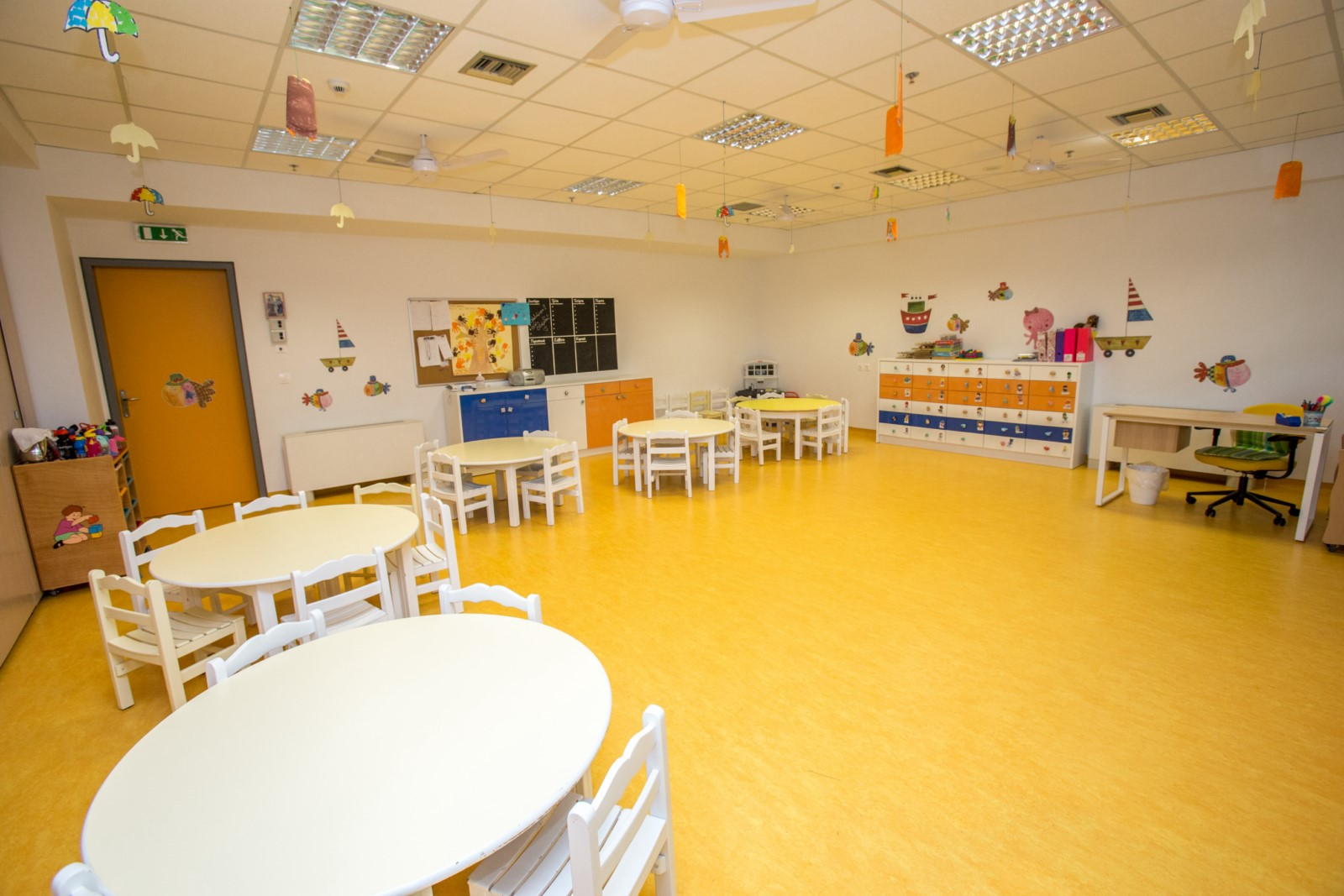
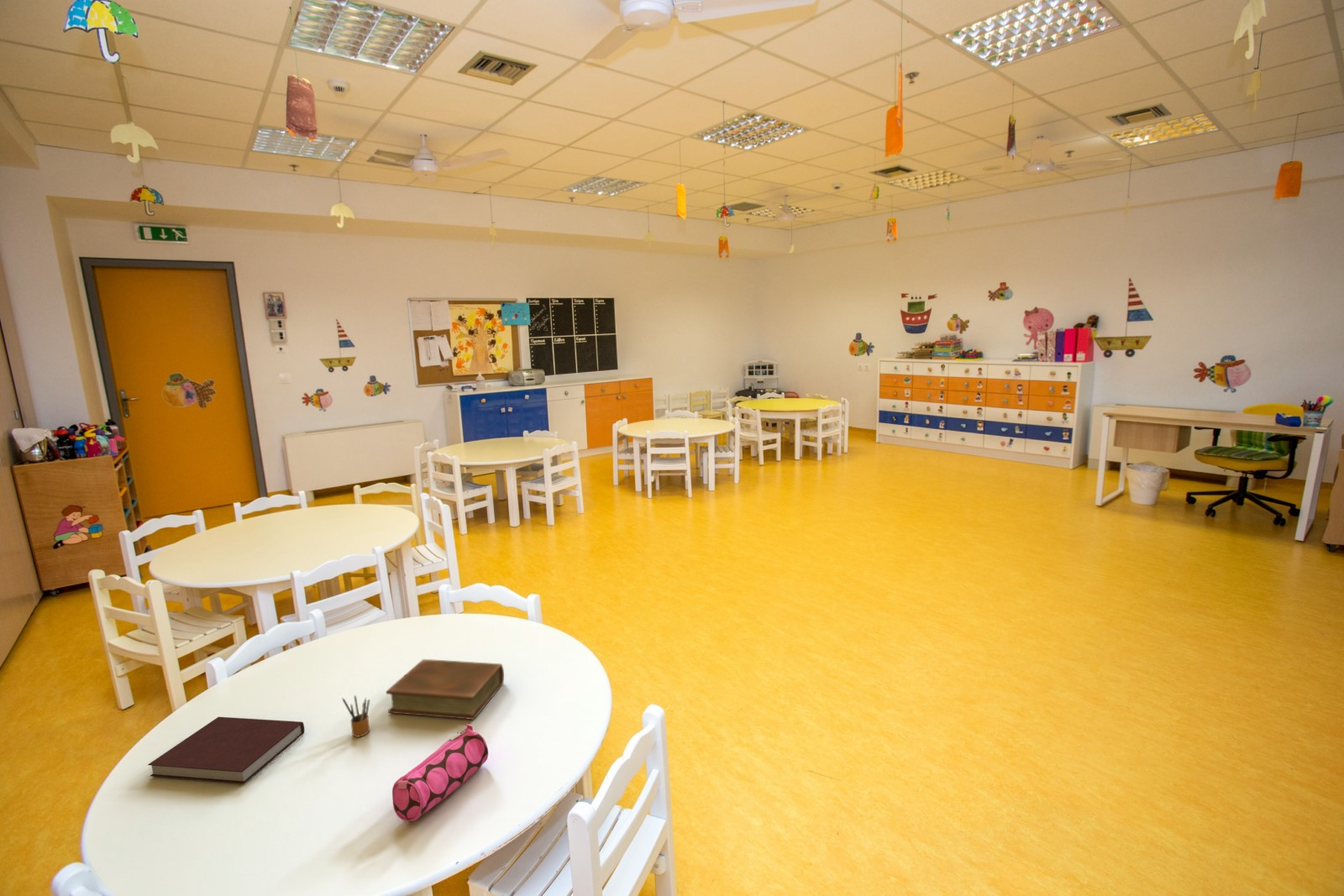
+ pencil case [391,723,489,822]
+ pencil box [341,694,370,738]
+ book [386,658,505,720]
+ notebook [147,716,305,784]
